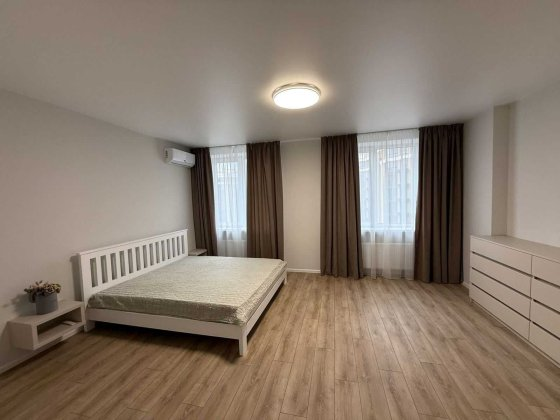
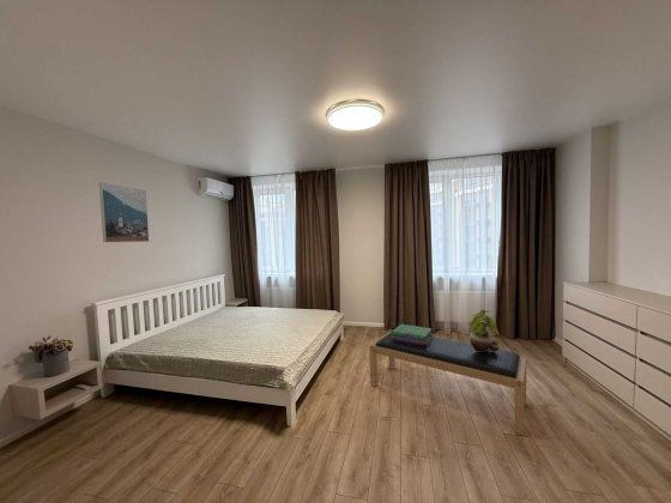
+ potted plant [469,309,501,352]
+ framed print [98,181,150,243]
+ bench [368,331,527,437]
+ stack of books [392,323,434,346]
